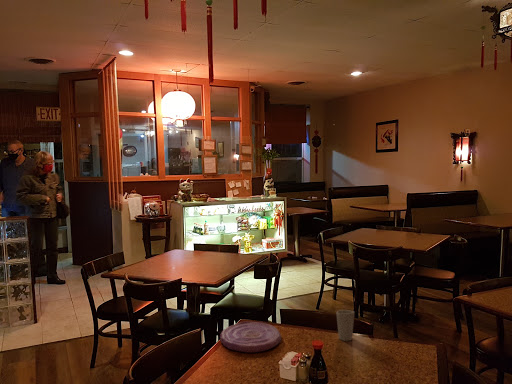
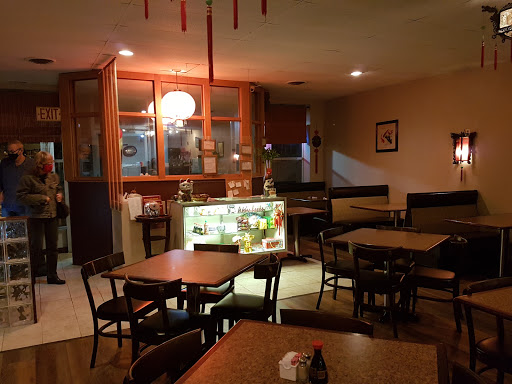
- plate [219,321,282,353]
- cup [335,309,355,342]
